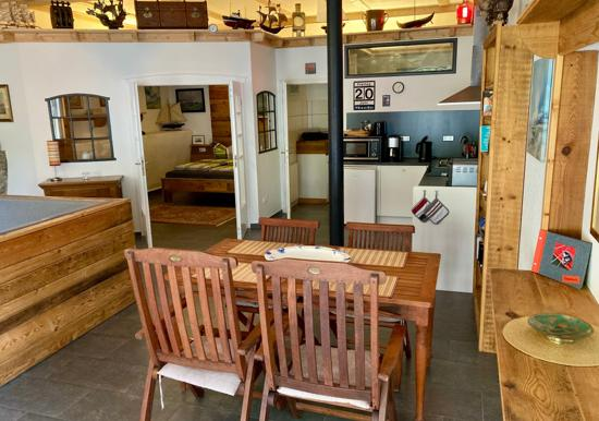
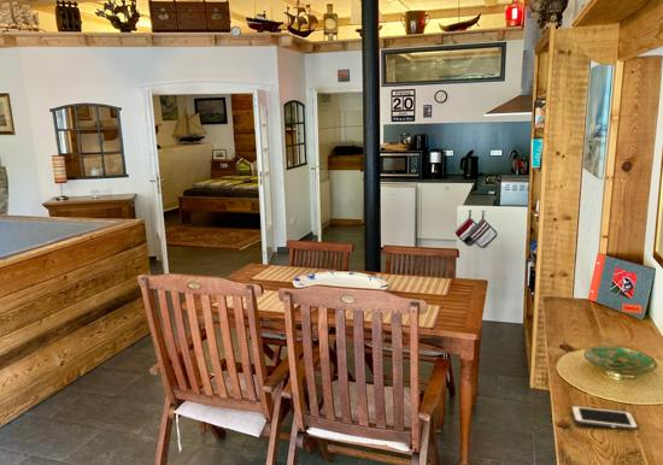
+ cell phone [570,405,639,431]
